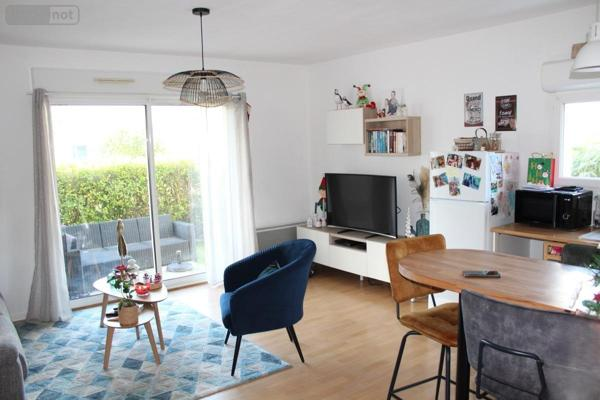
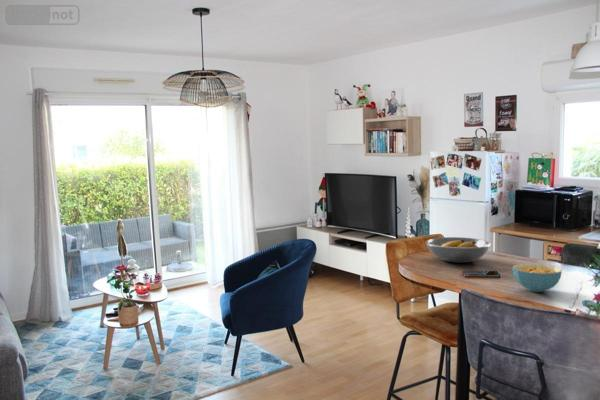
+ cereal bowl [511,263,563,293]
+ fruit bowl [424,236,492,264]
